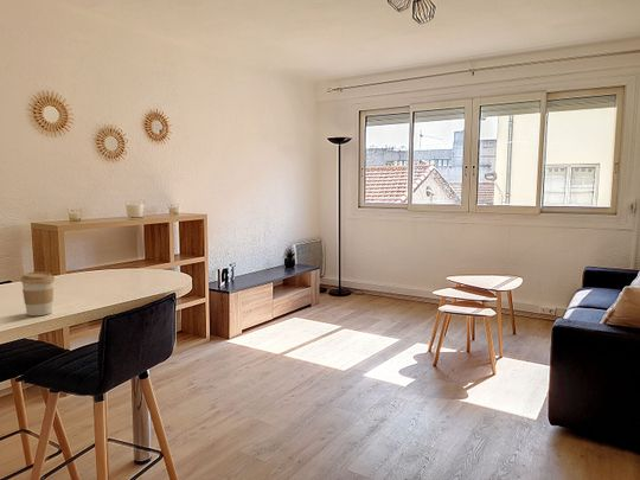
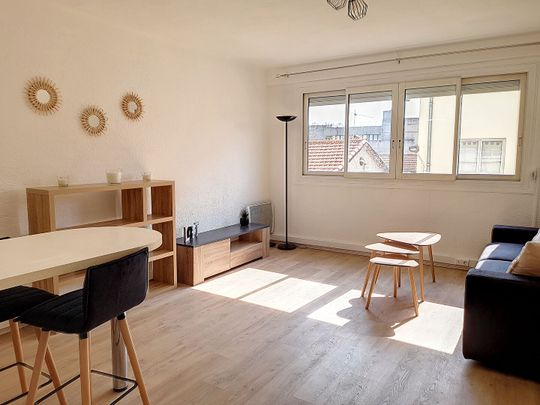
- coffee cup [19,271,56,316]
